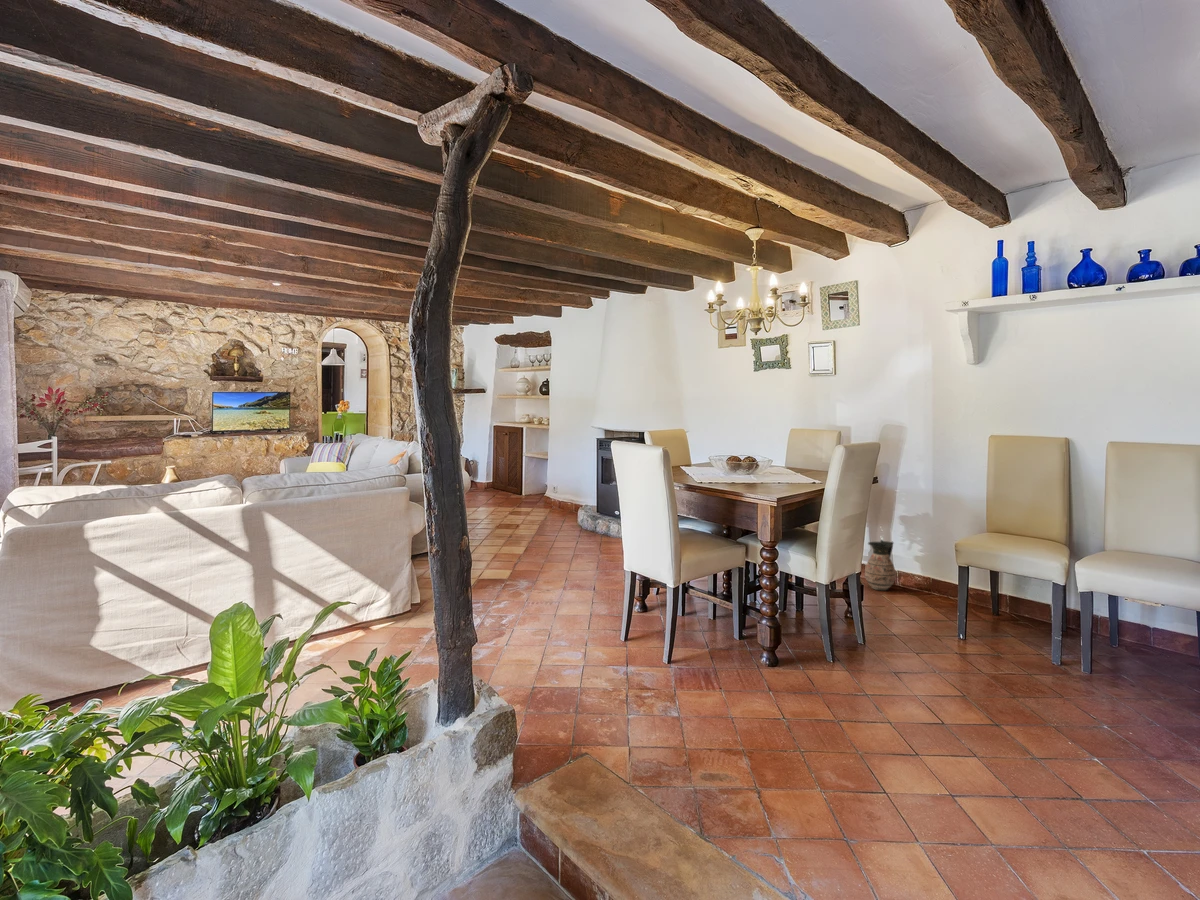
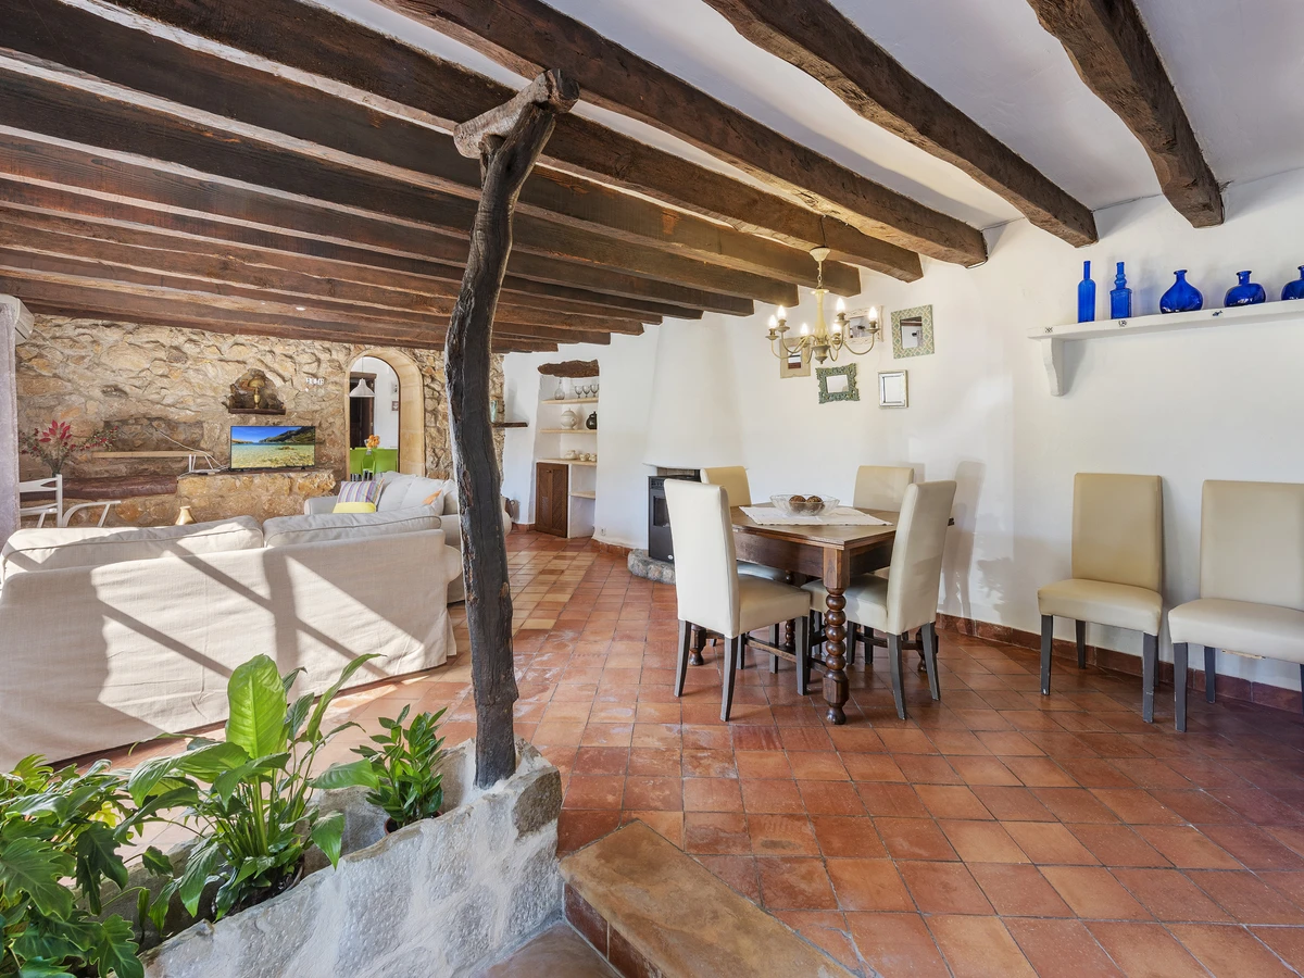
- ceramic jug [864,539,897,592]
